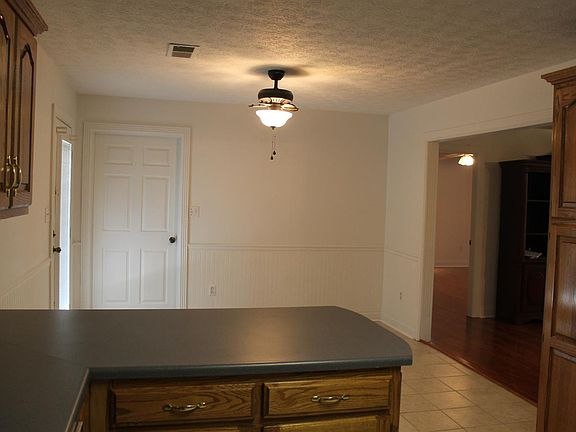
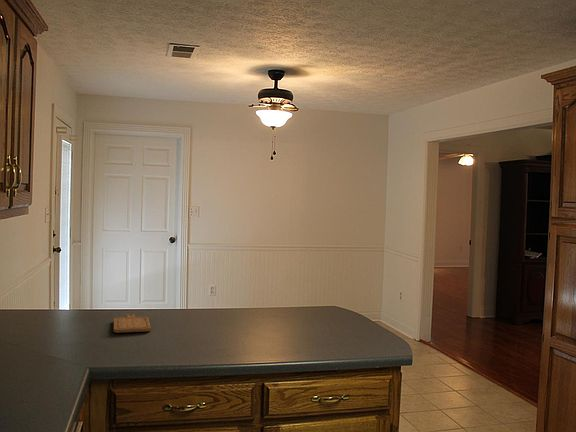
+ chopping board [113,313,152,333]
